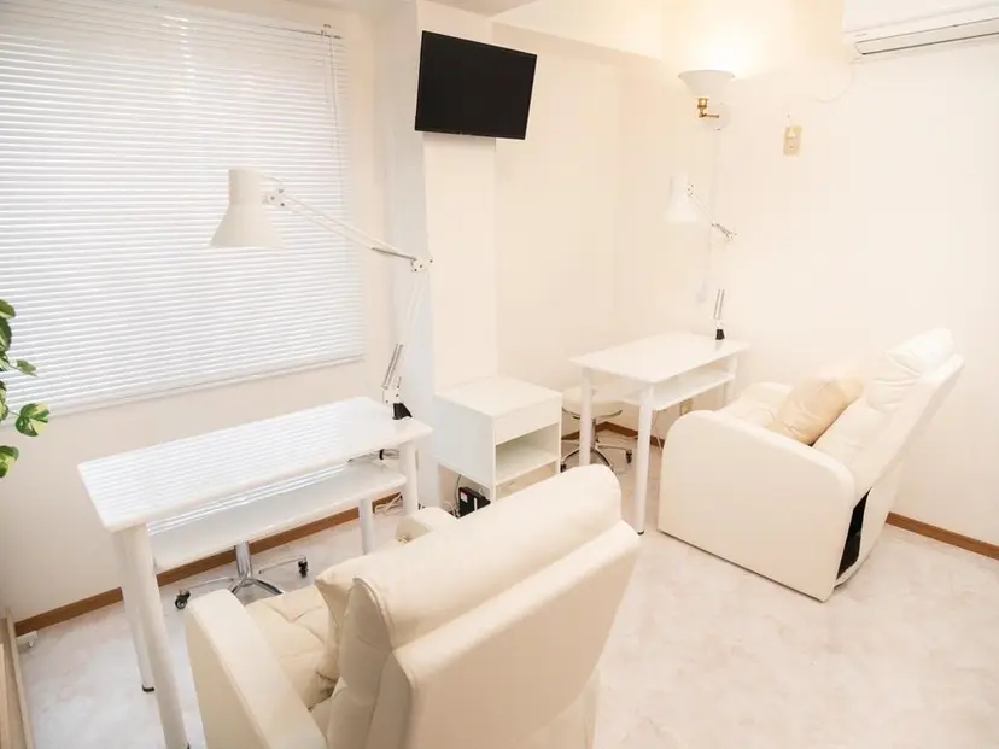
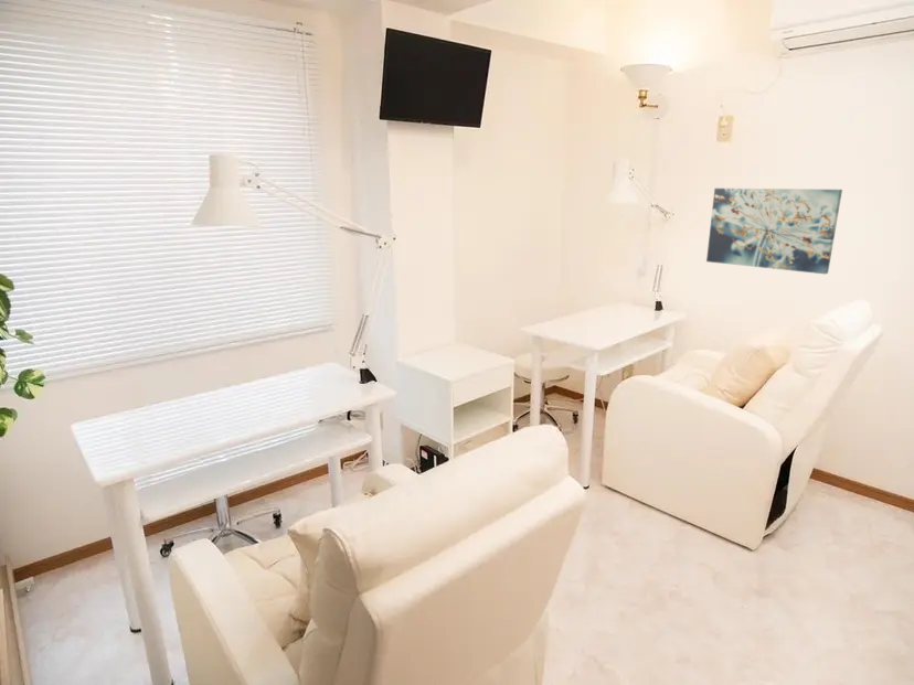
+ wall art [705,188,843,275]
